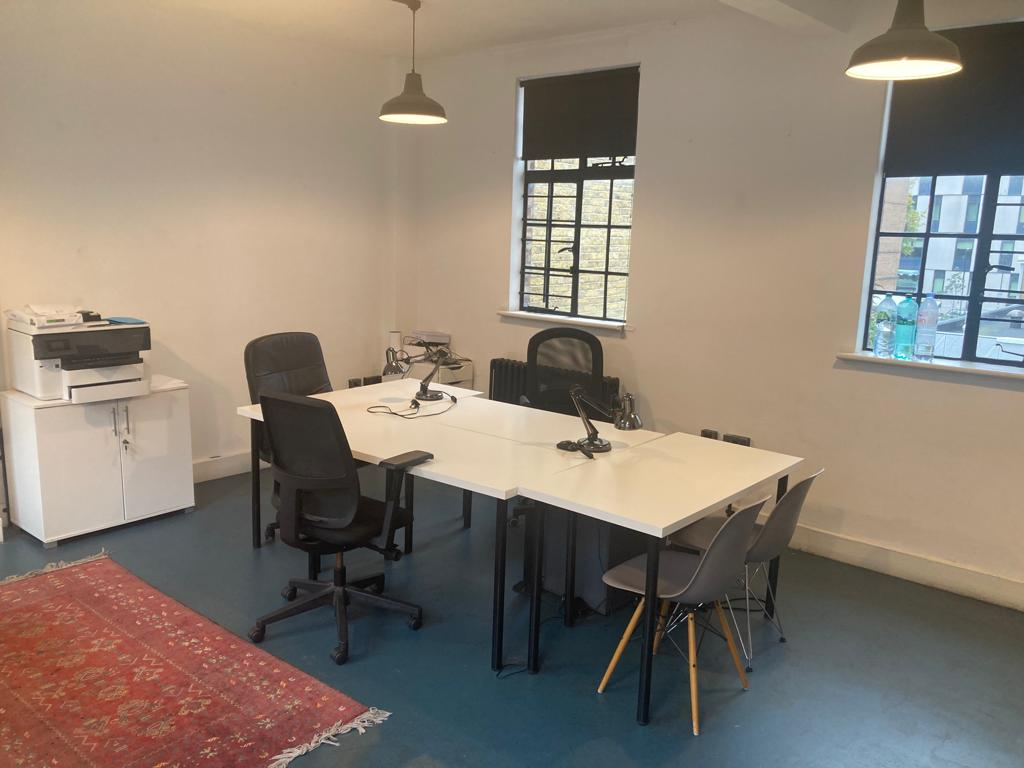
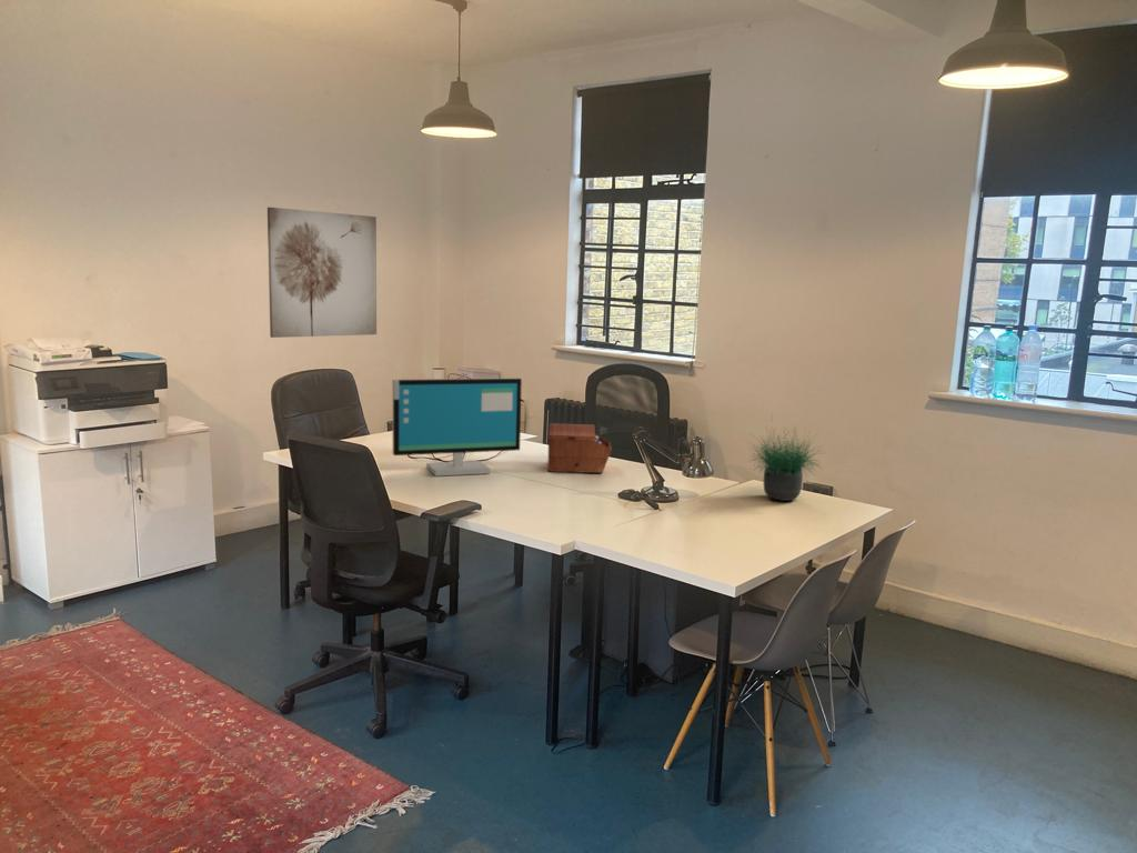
+ wall art [266,207,378,339]
+ computer monitor [391,377,523,478]
+ sewing box [546,422,613,474]
+ potted plant [746,412,825,502]
